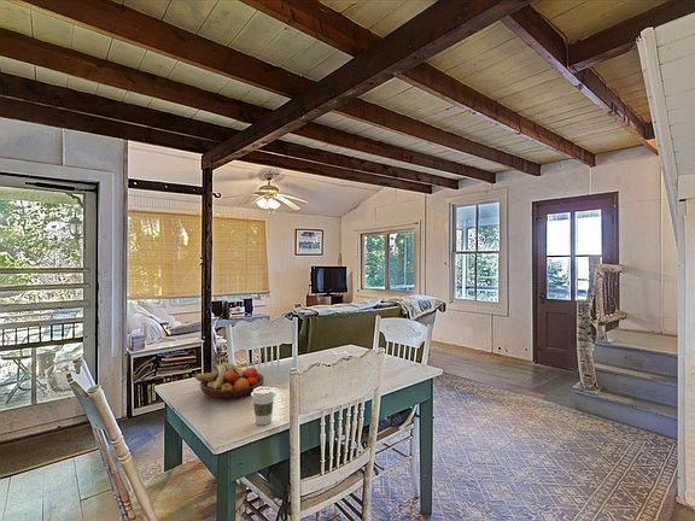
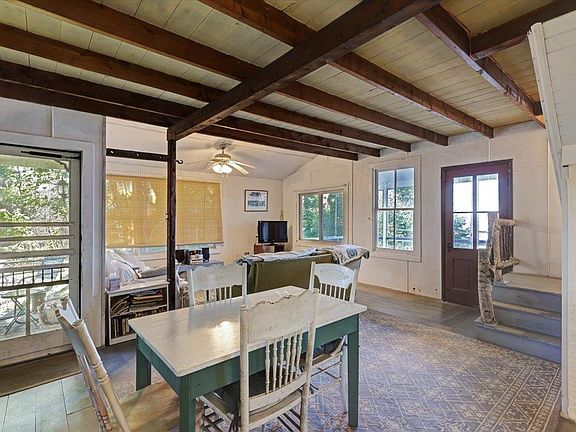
- fruit bowl [193,362,265,400]
- coffee cup [250,386,276,426]
